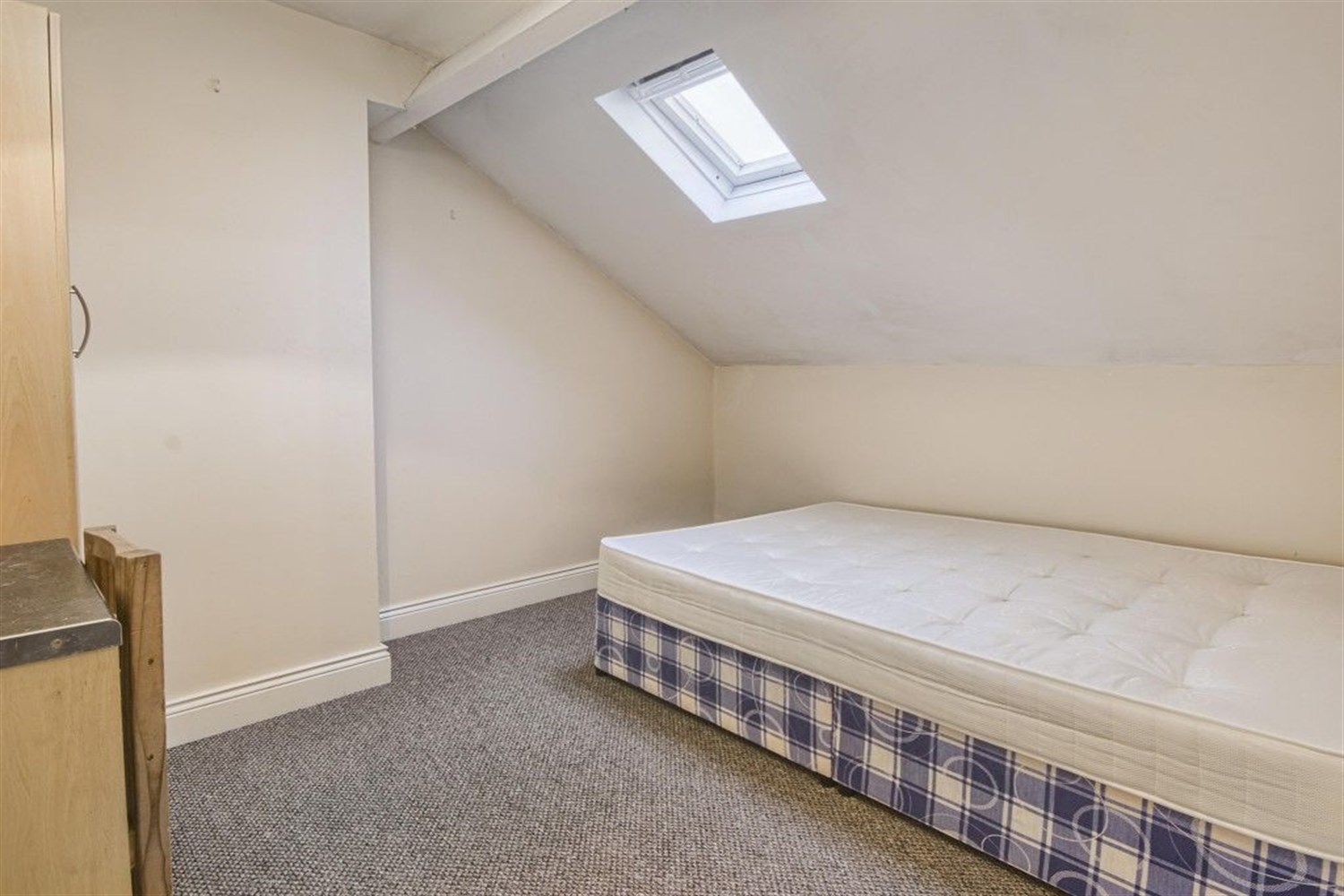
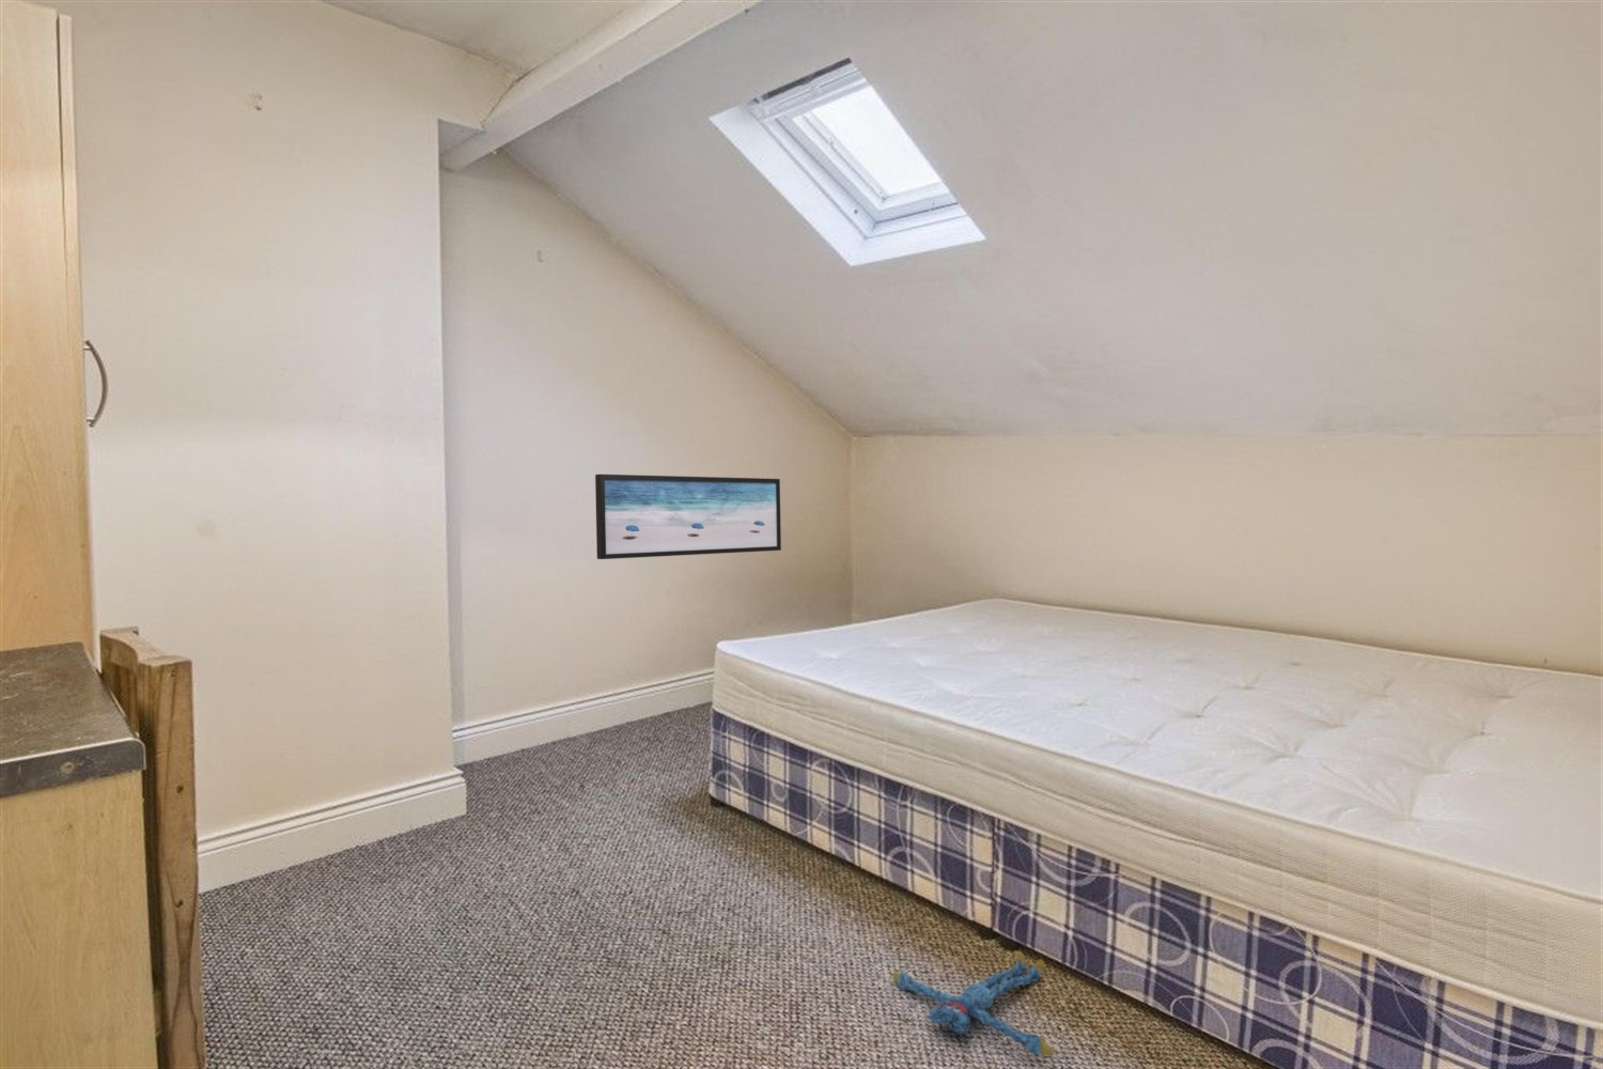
+ plush toy [891,951,1054,1058]
+ wall art [594,474,782,561]
